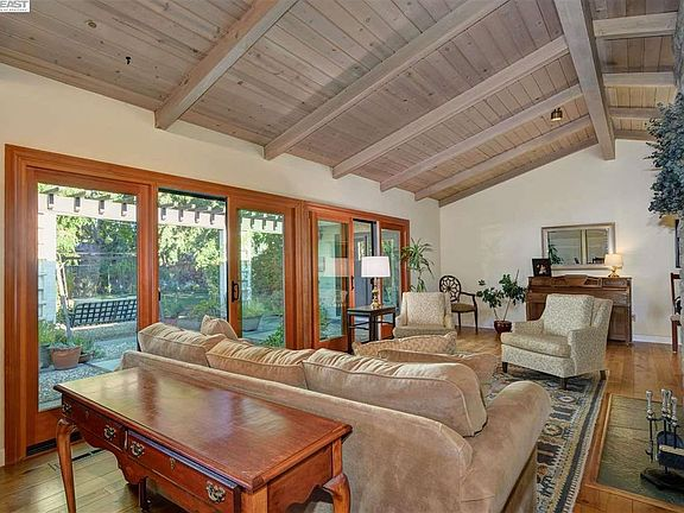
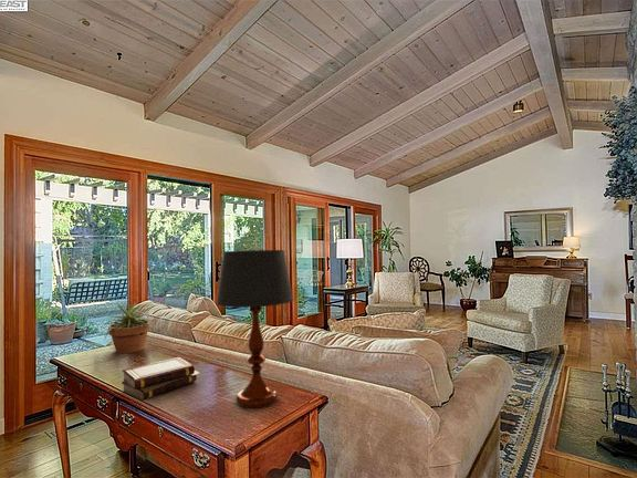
+ book set [121,356,200,402]
+ table lamp [215,249,294,409]
+ potted plant [97,302,156,354]
